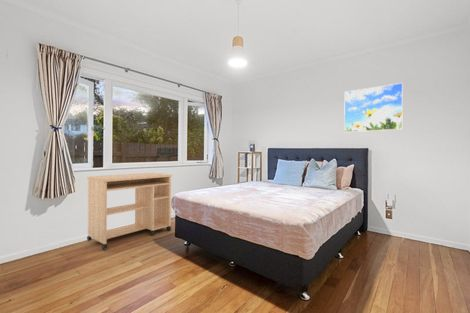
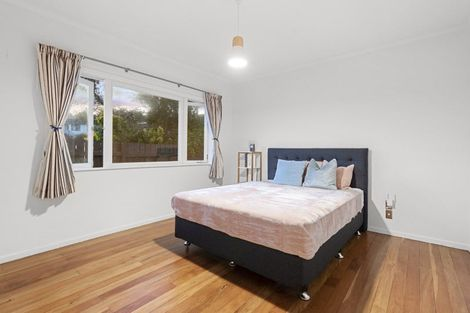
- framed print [343,82,404,133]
- desk [86,172,173,250]
